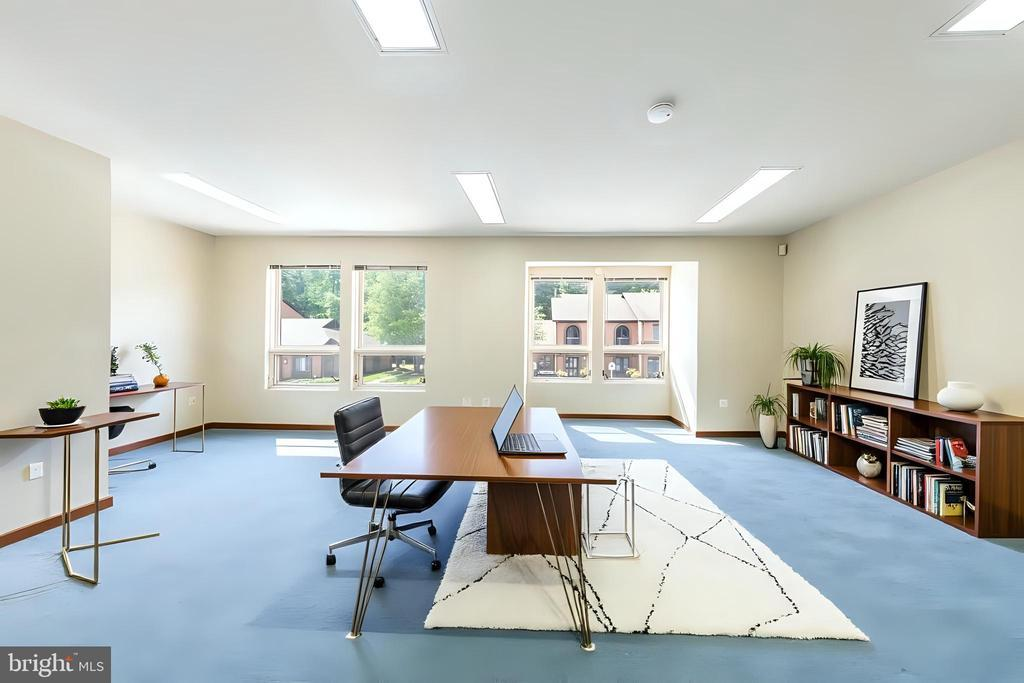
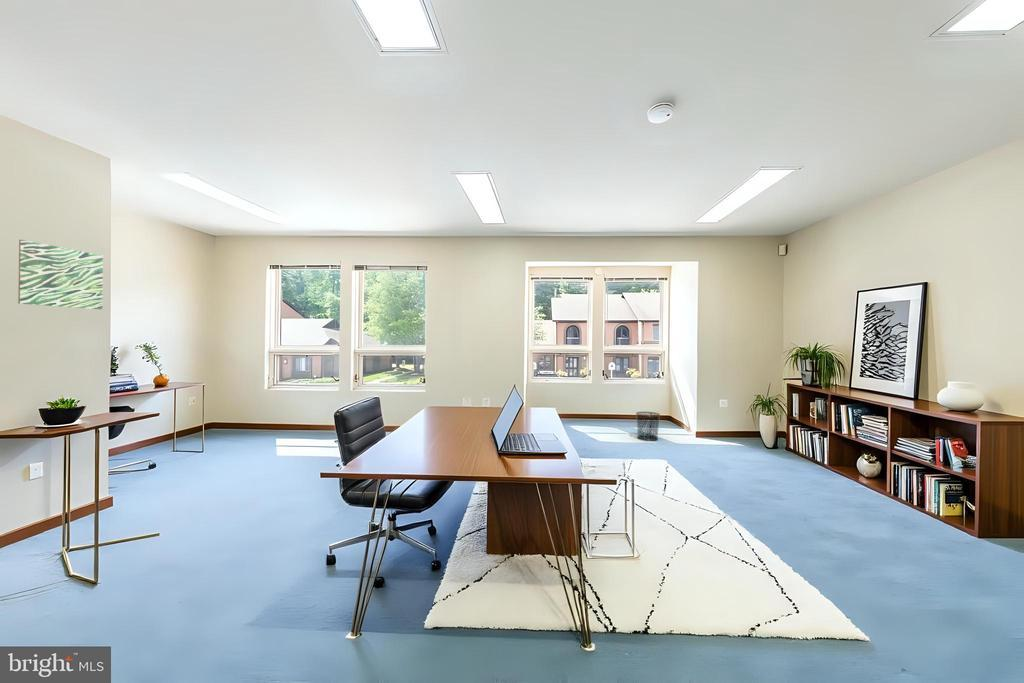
+ wall art [17,239,104,310]
+ trash can [635,411,661,442]
